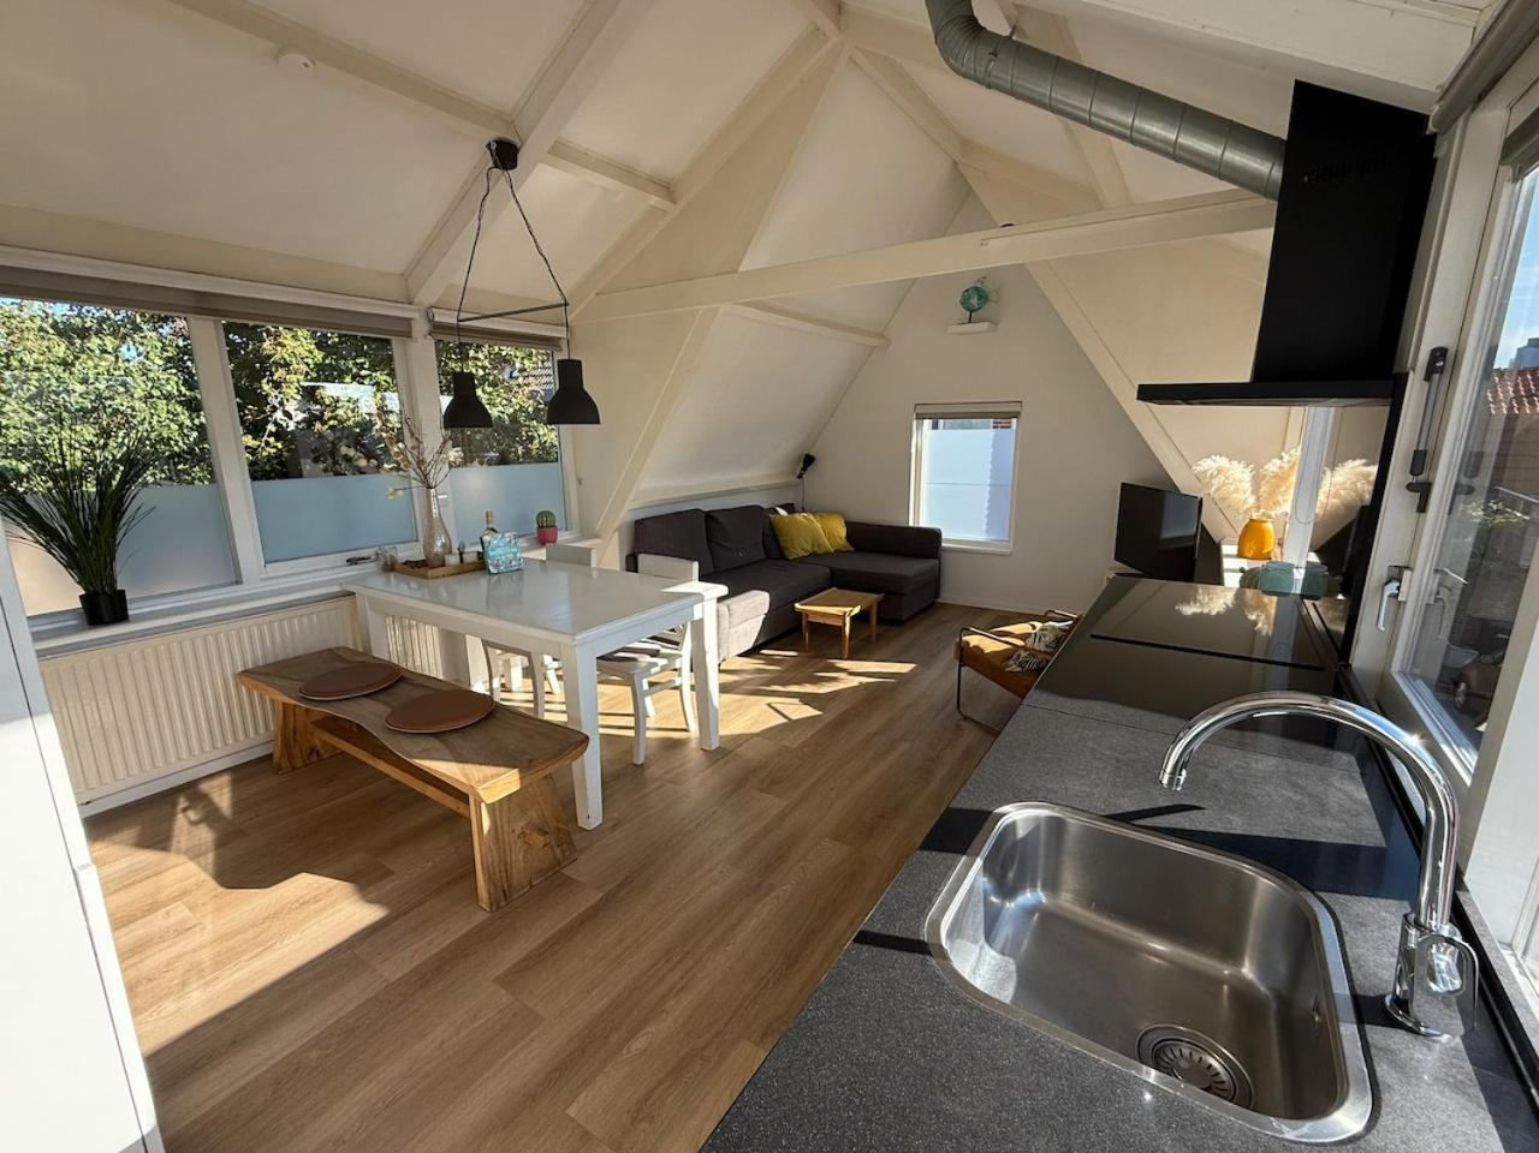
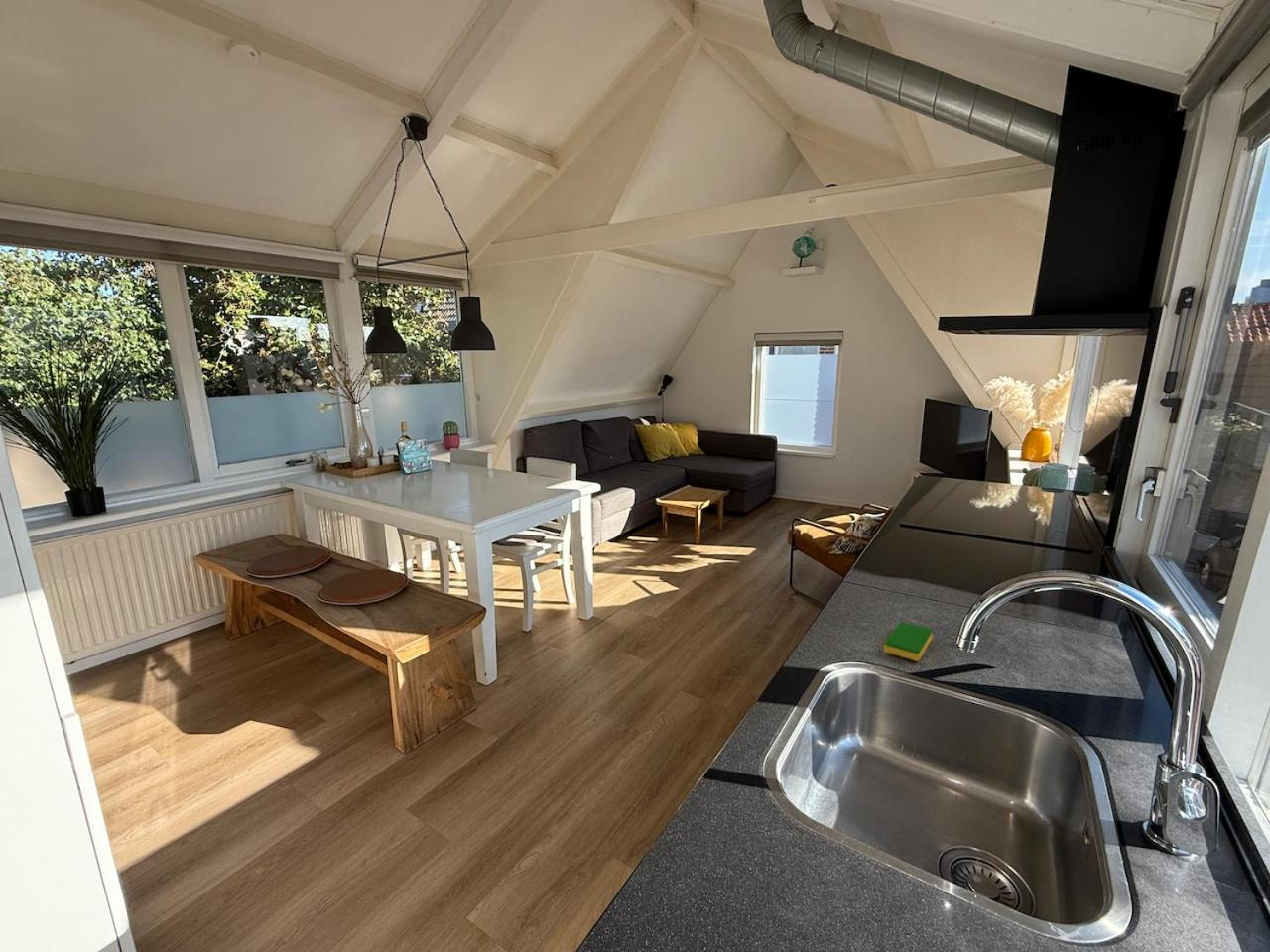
+ dish sponge [883,621,934,662]
